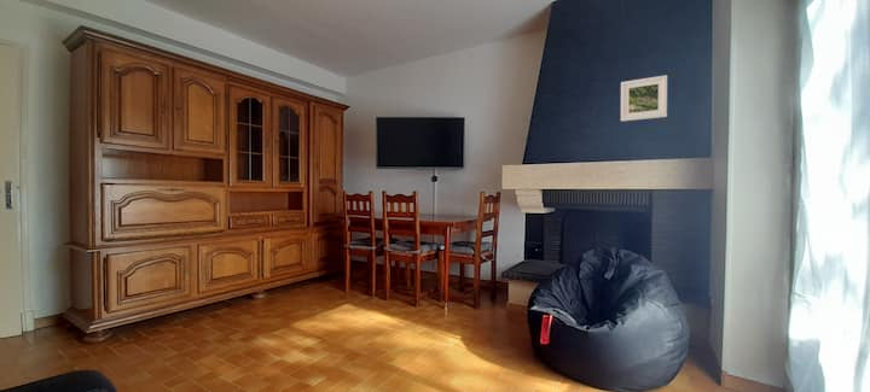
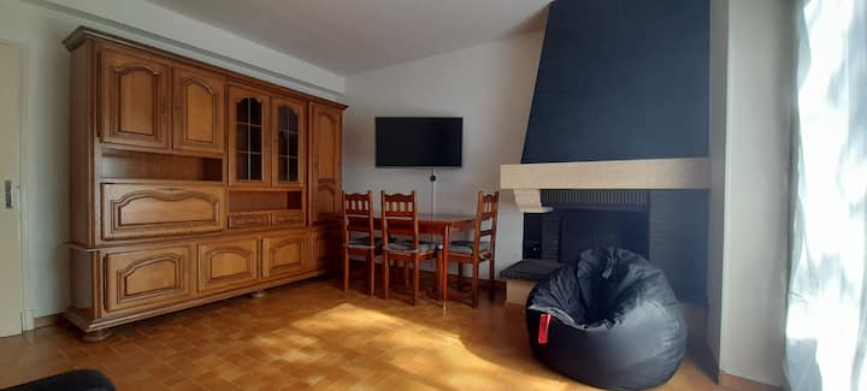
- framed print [620,74,668,122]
